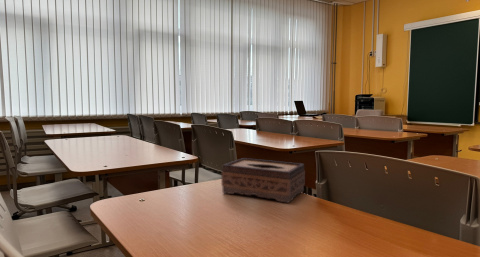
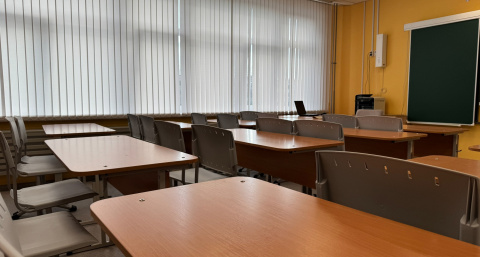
- tissue box [221,157,306,204]
